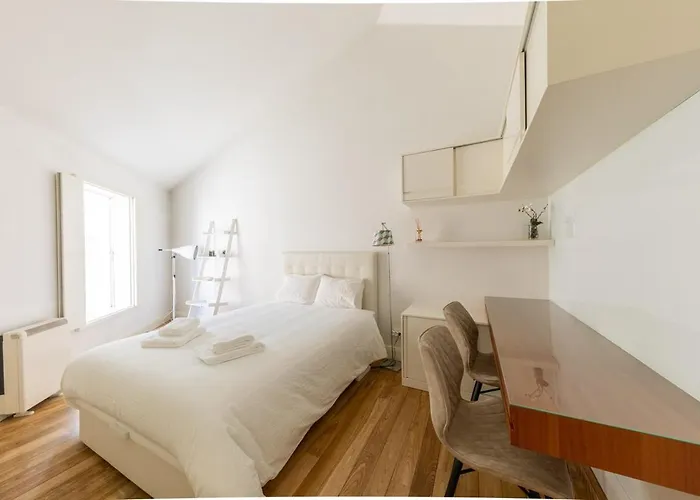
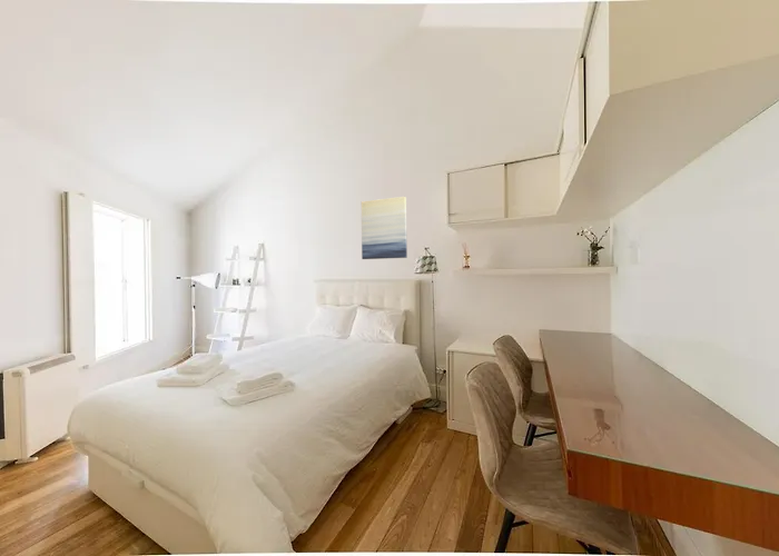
+ wall art [361,196,408,260]
